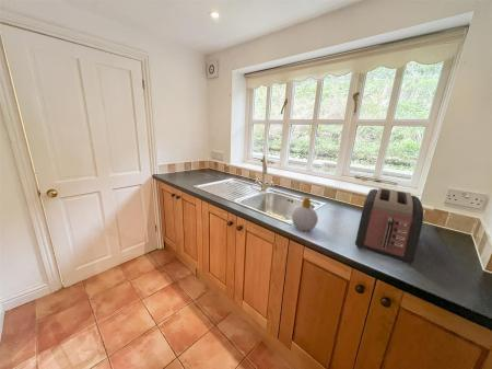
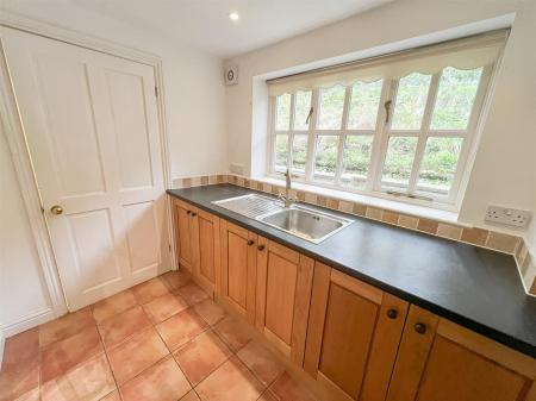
- toaster [354,187,424,266]
- soap bottle [291,196,319,232]
